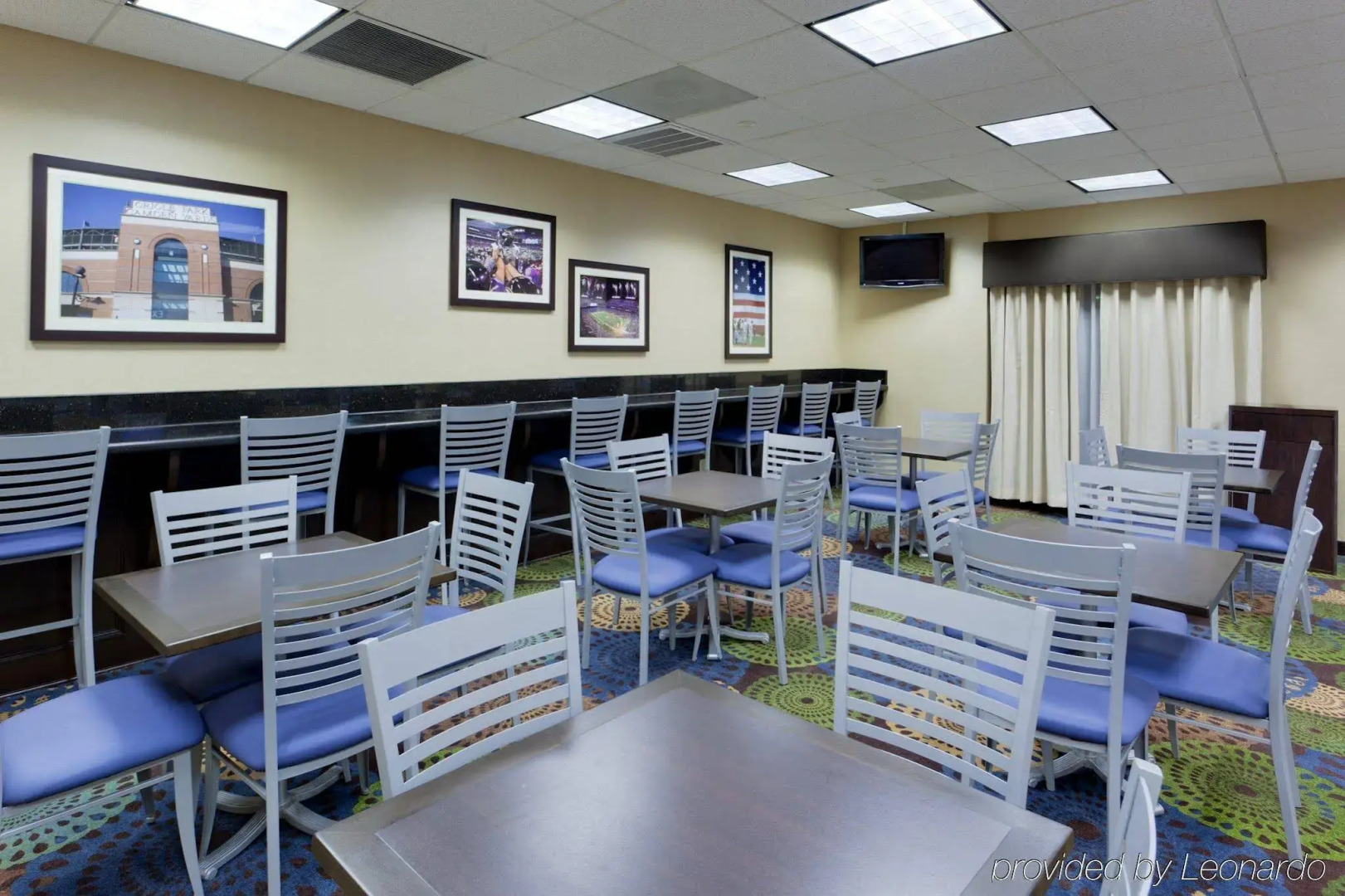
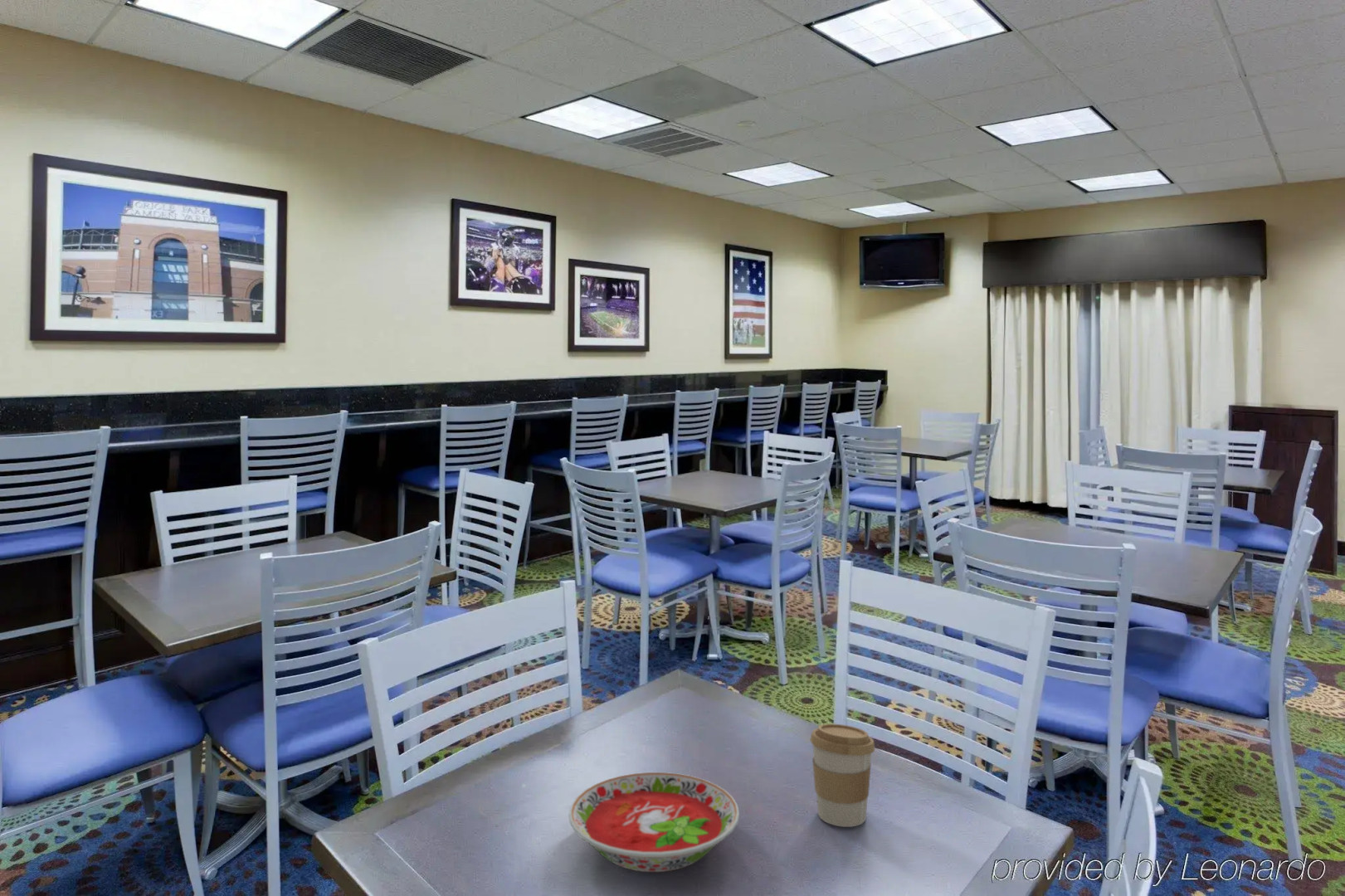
+ bowl [568,772,740,873]
+ coffee cup [809,723,875,828]
